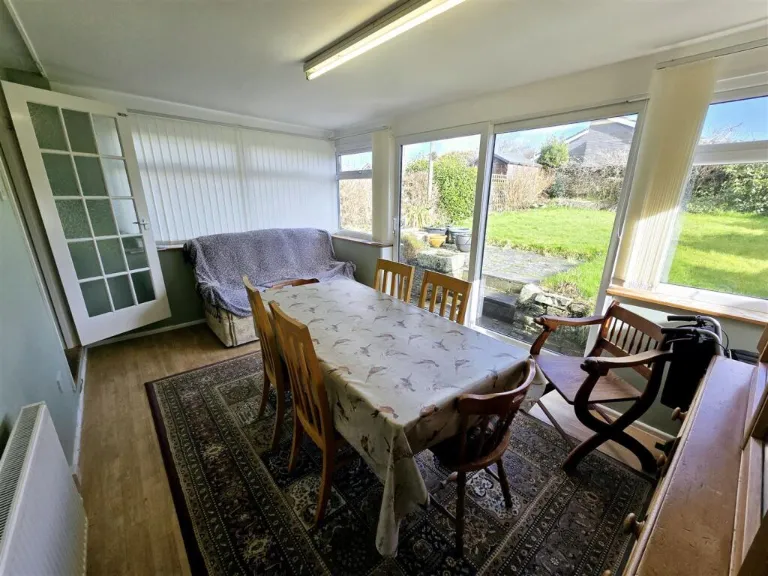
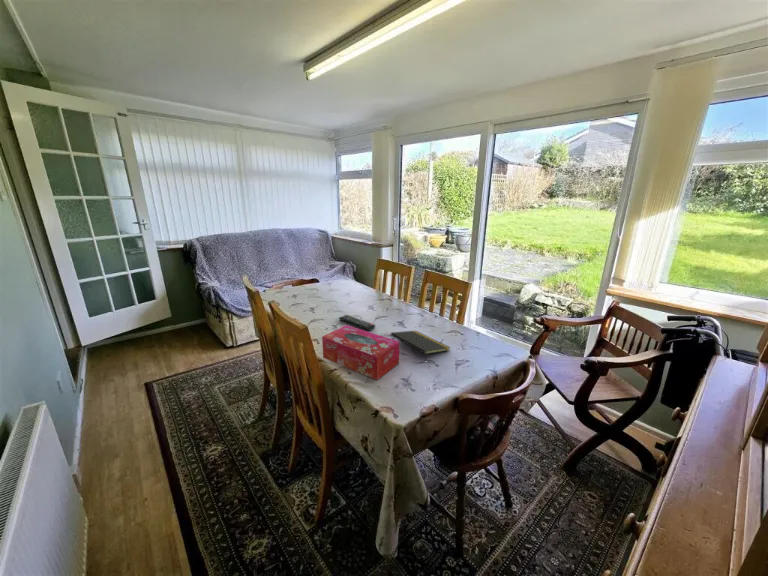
+ notepad [390,330,451,360]
+ remote control [338,314,376,332]
+ tissue box [321,324,400,381]
